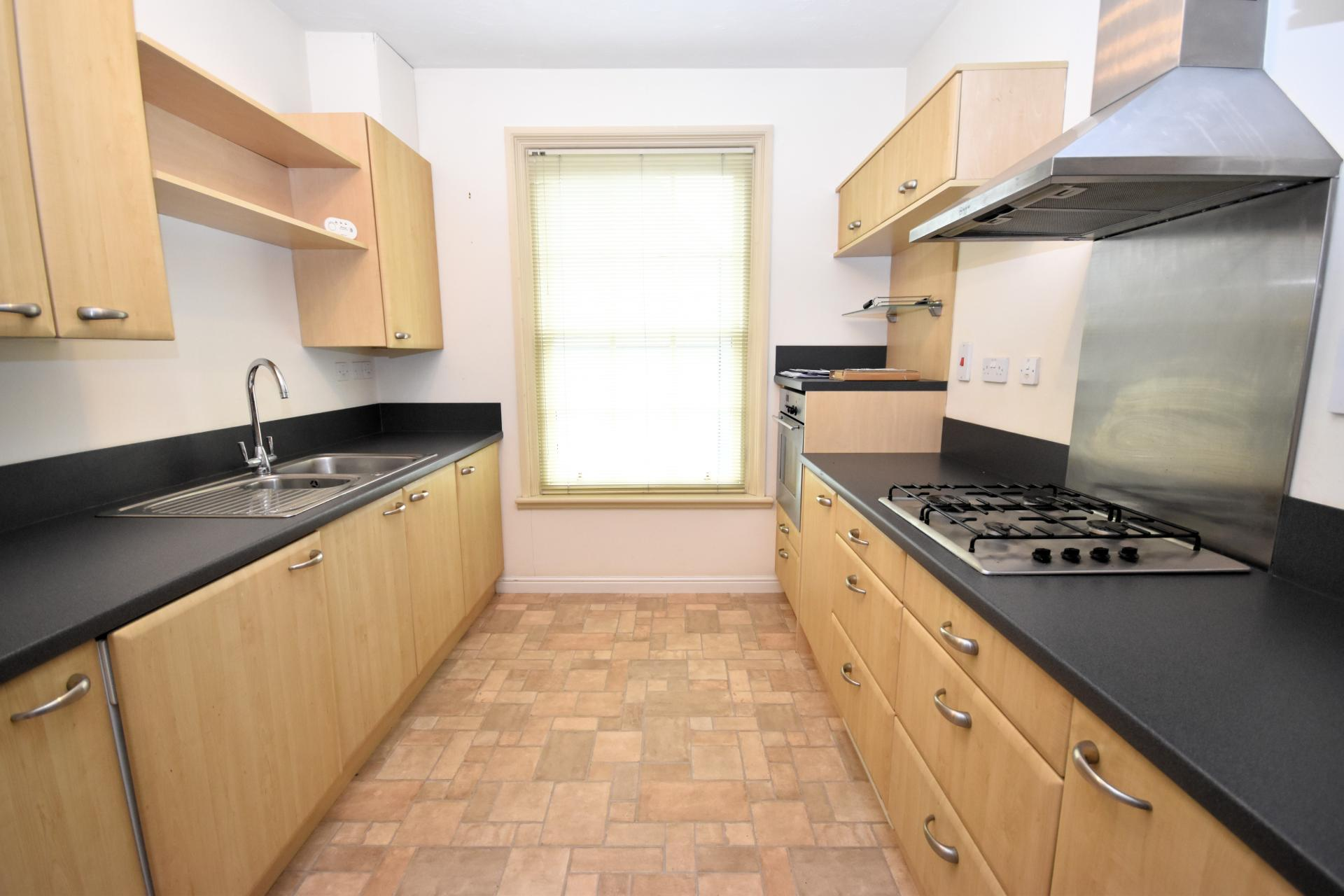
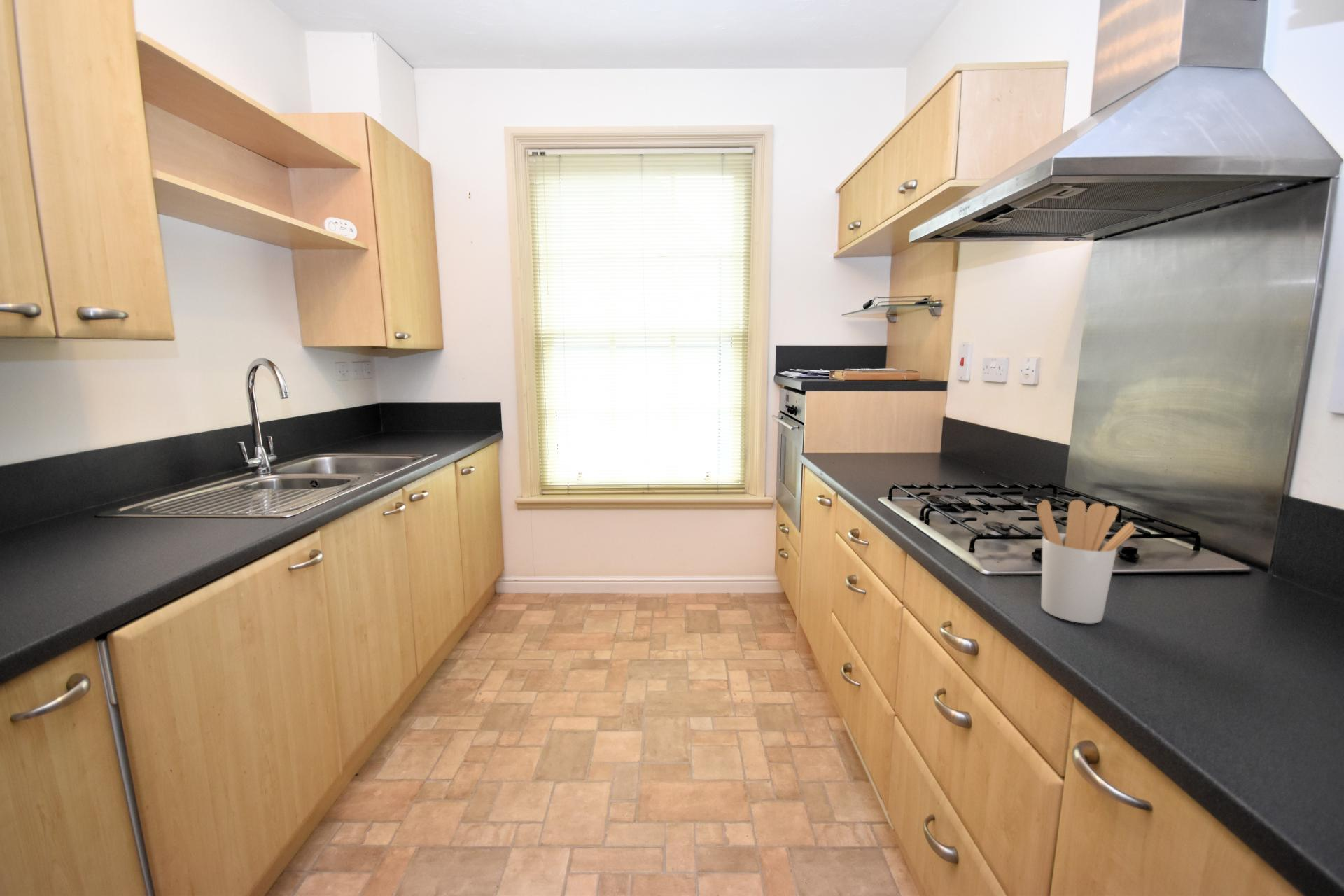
+ utensil holder [1036,499,1137,624]
